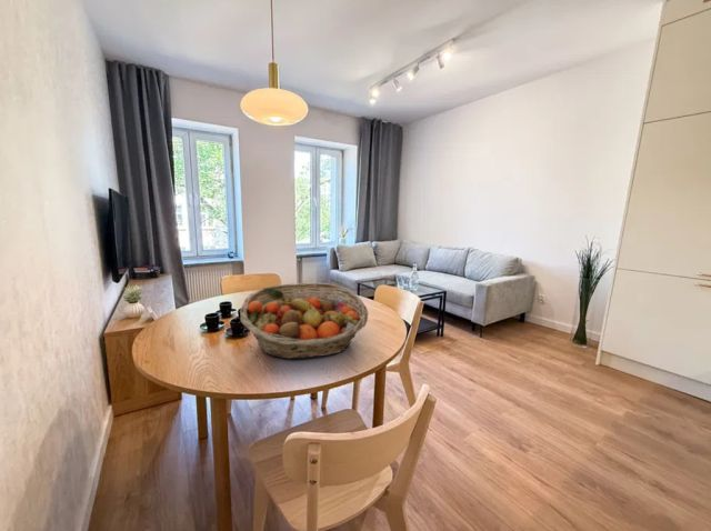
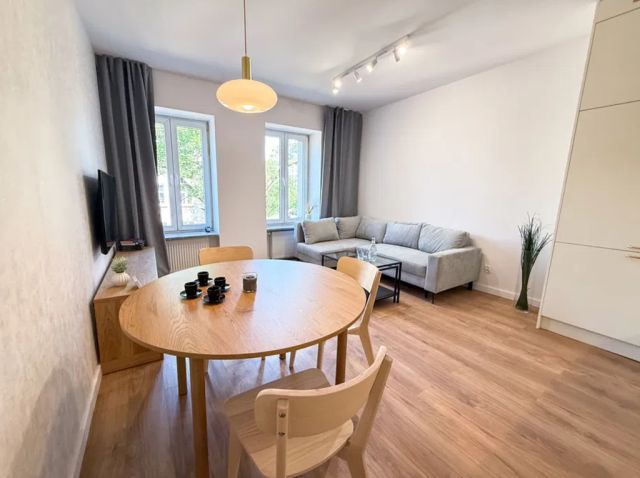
- fruit basket [239,282,369,360]
